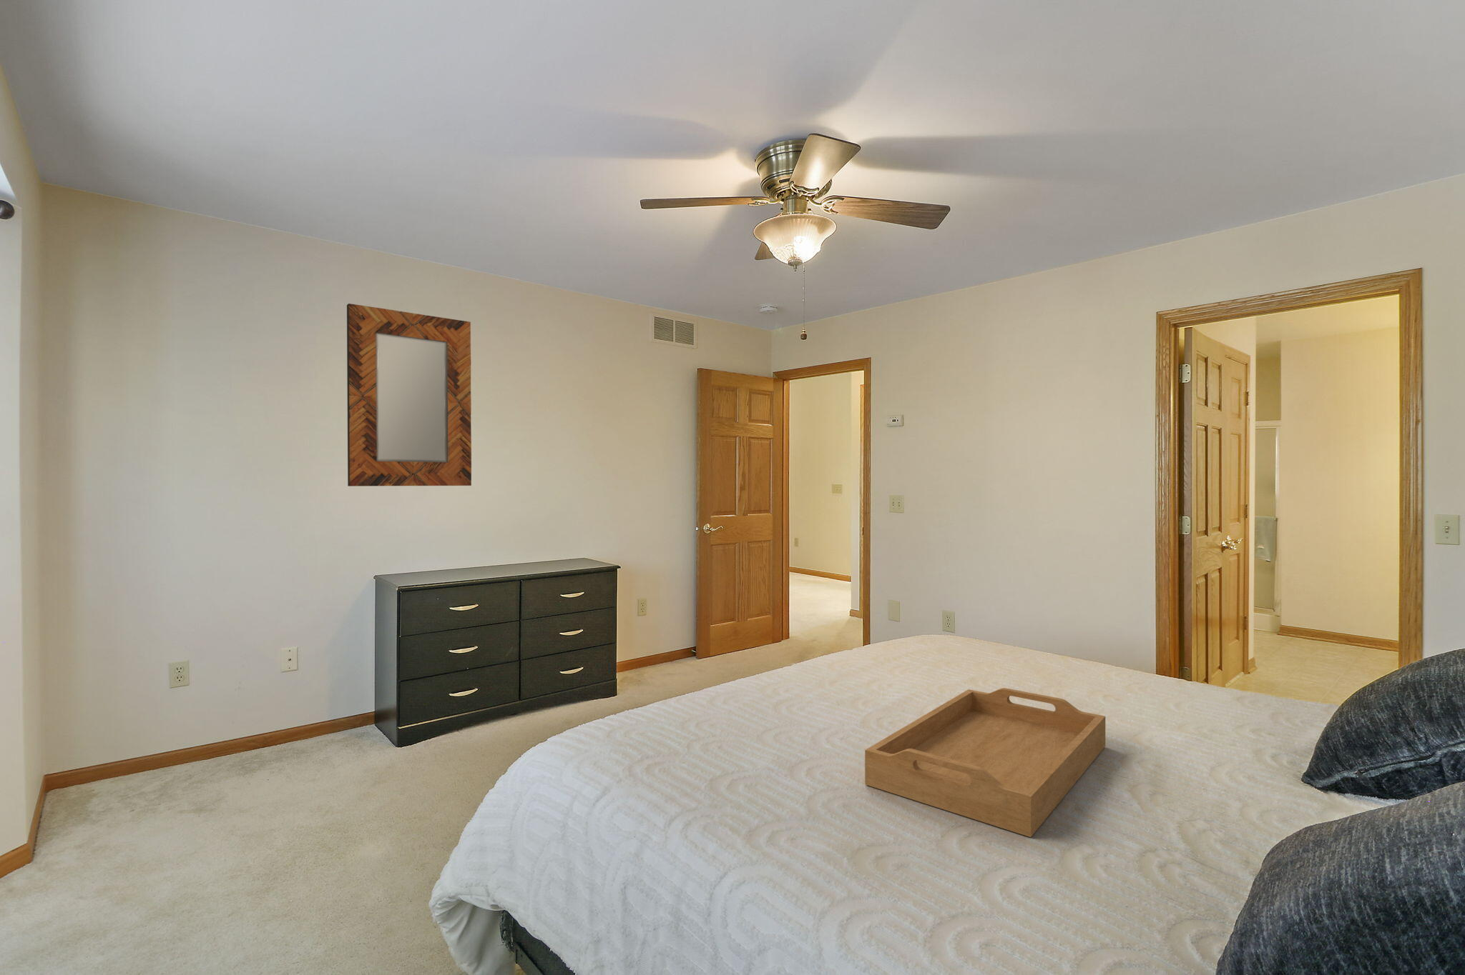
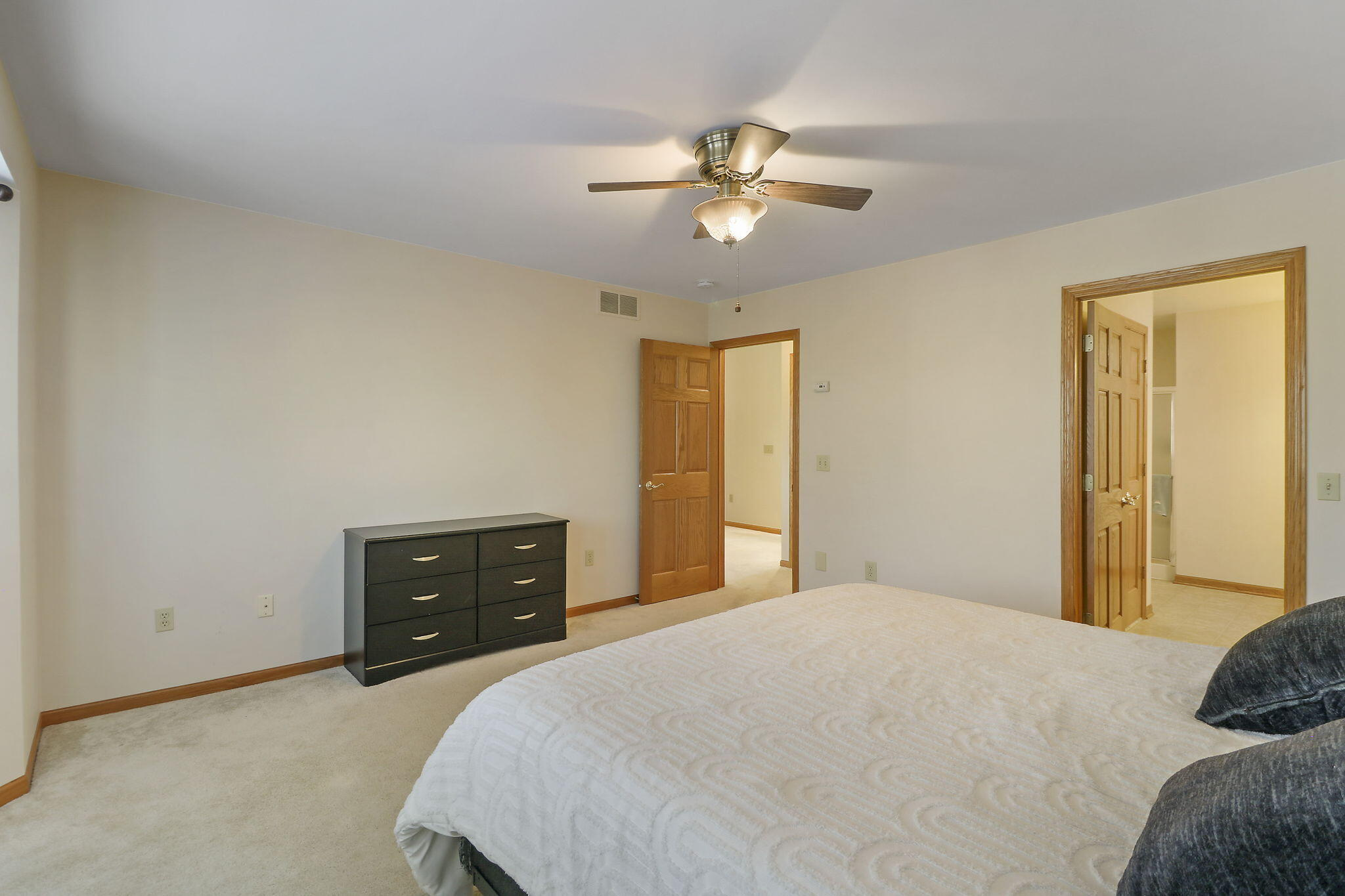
- home mirror [346,303,472,488]
- serving tray [864,687,1106,838]
